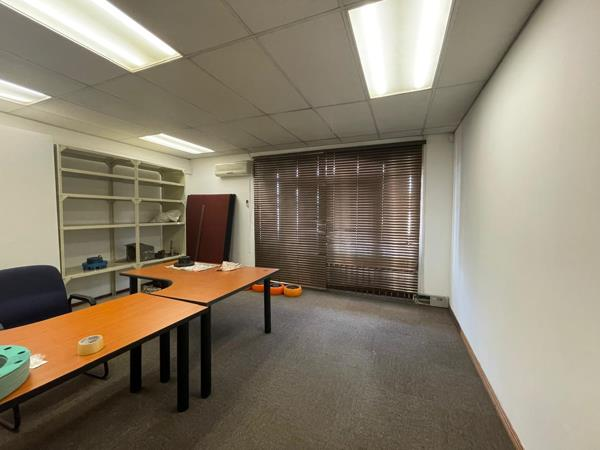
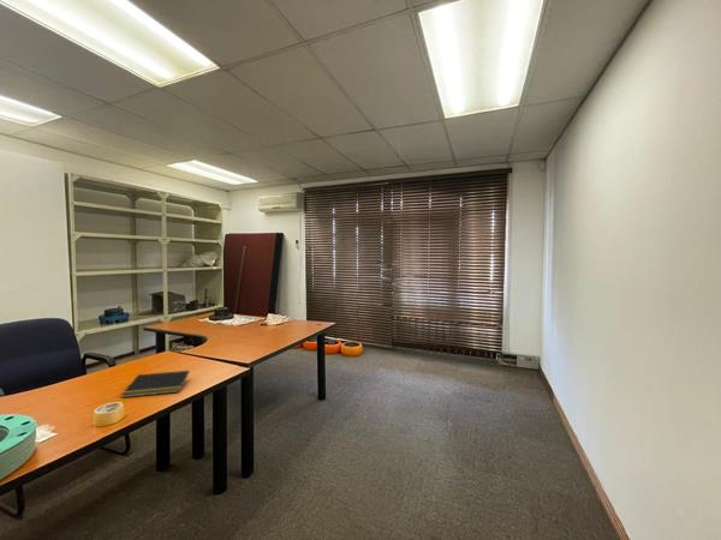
+ notepad [121,370,191,398]
